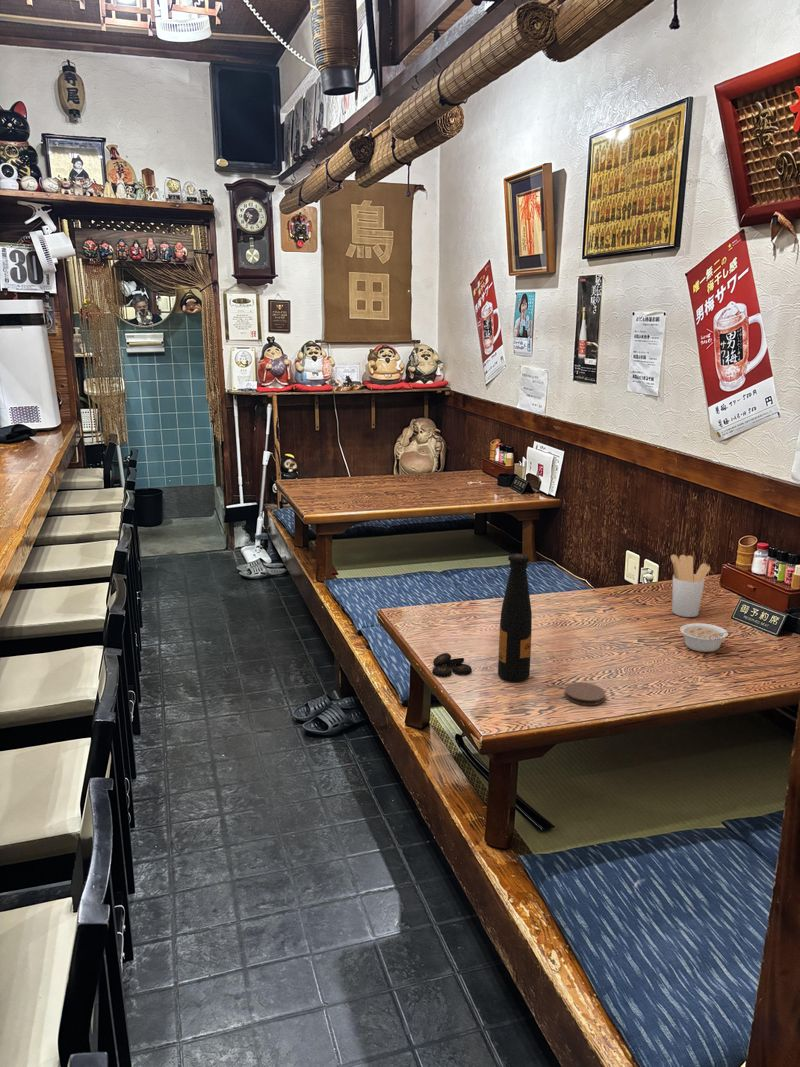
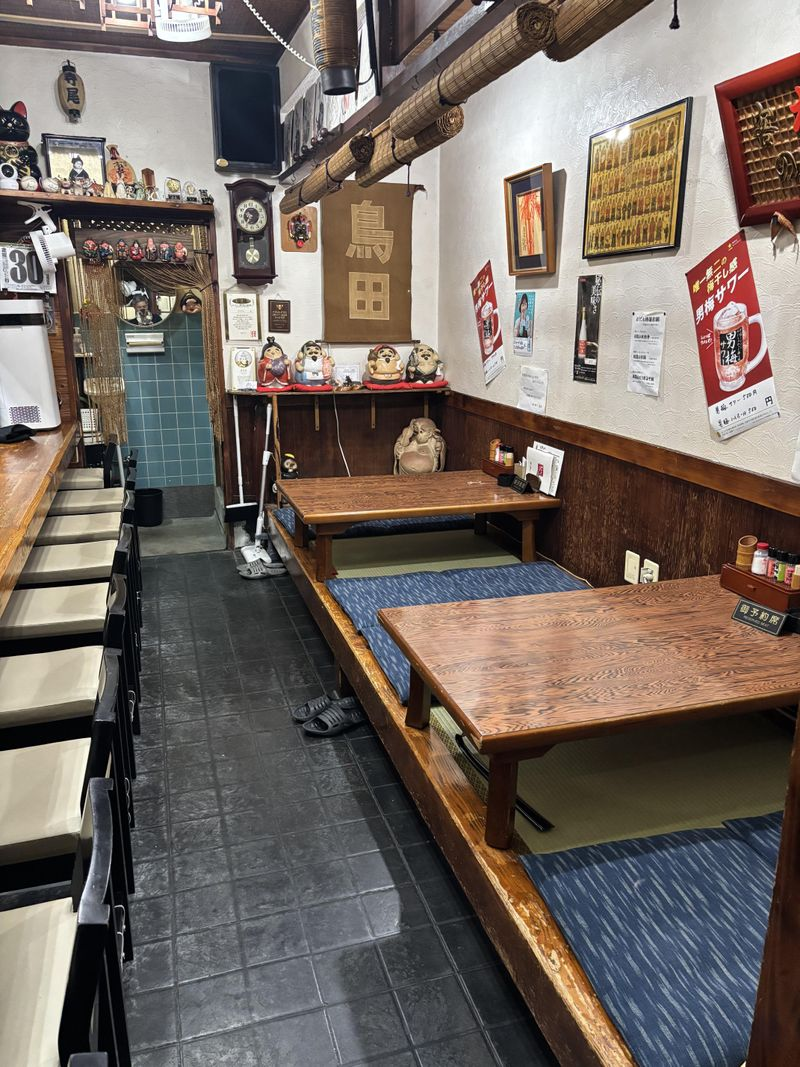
- coaster [563,681,606,706]
- utensil holder [670,554,711,618]
- beer bottle [431,553,533,682]
- legume [679,622,739,653]
